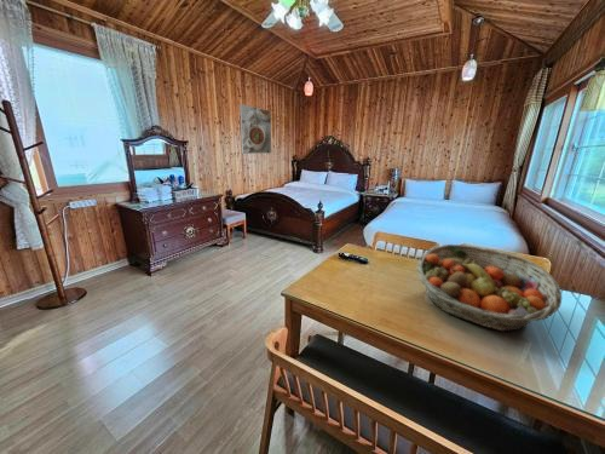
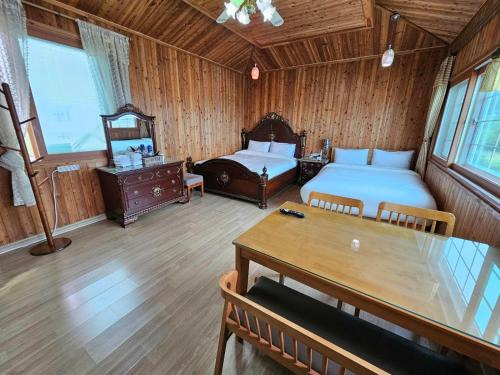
- fruit basket [415,243,563,332]
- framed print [238,103,272,155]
